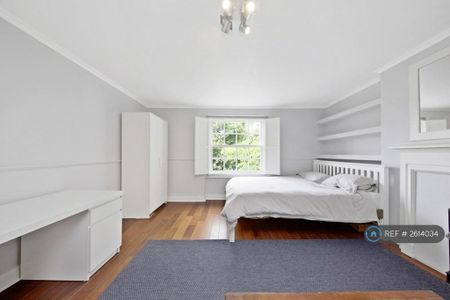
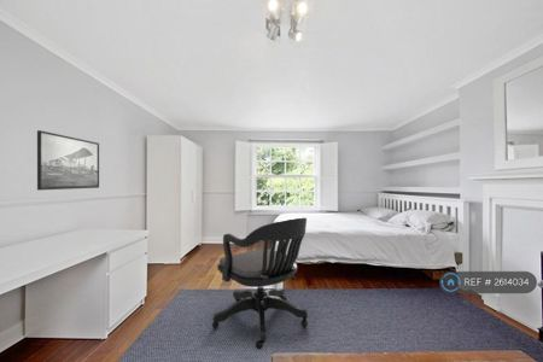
+ chair [211,216,309,350]
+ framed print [36,129,100,191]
